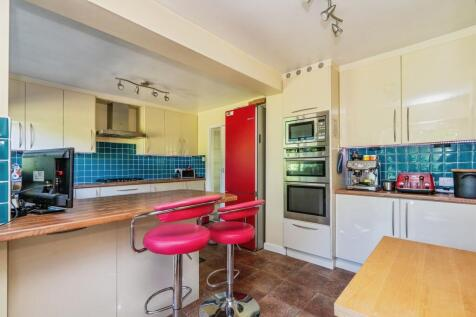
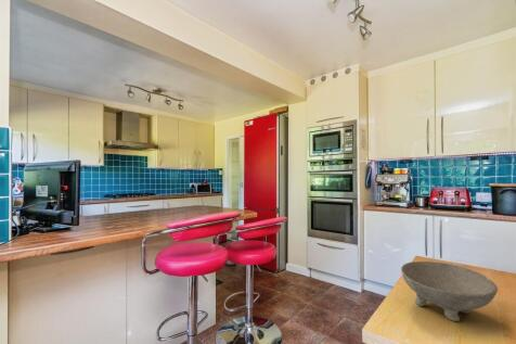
+ bowl [400,260,499,322]
